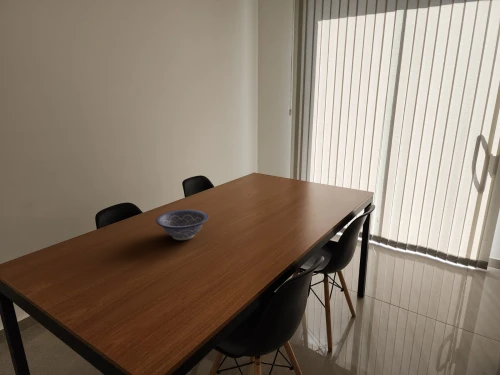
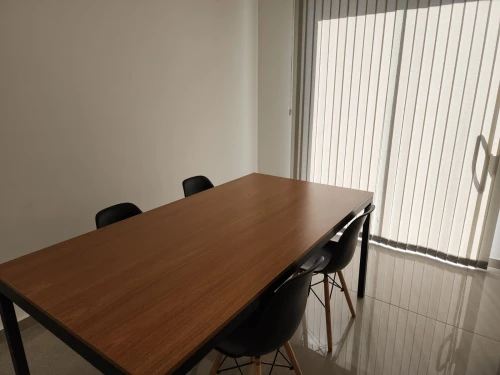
- decorative bowl [155,208,209,241]
